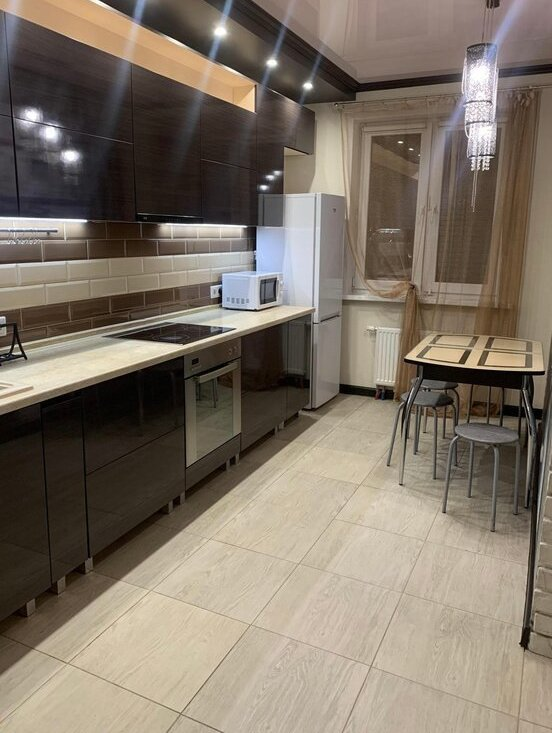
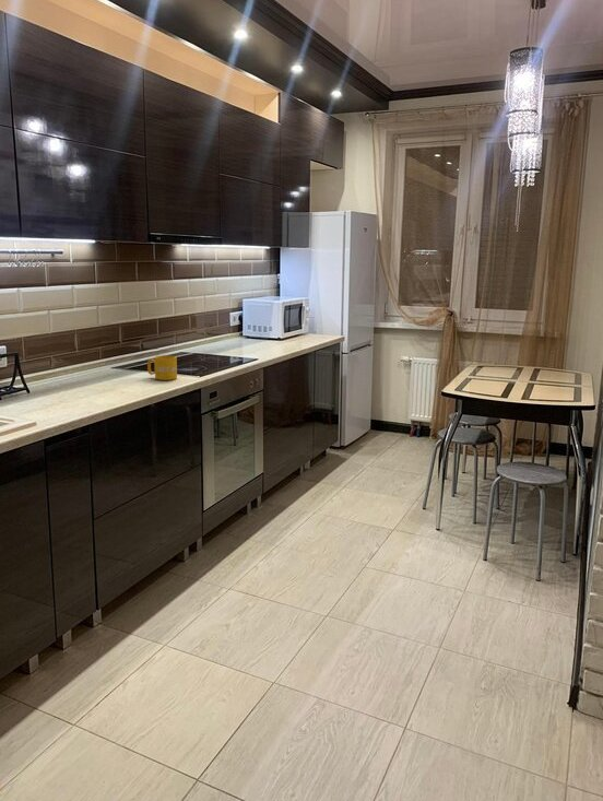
+ mug [146,355,178,381]
